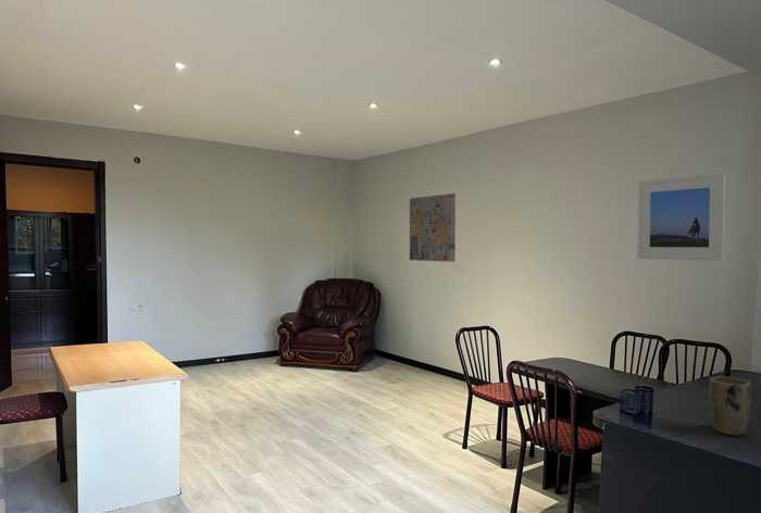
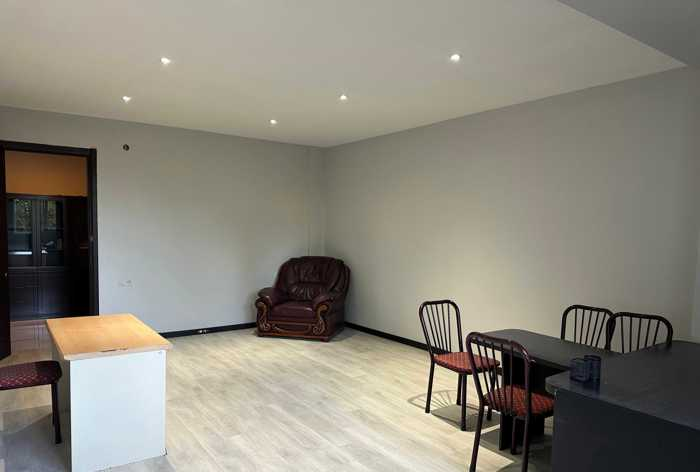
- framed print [637,172,726,262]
- plant pot [708,375,752,437]
- wall art [409,192,457,263]
